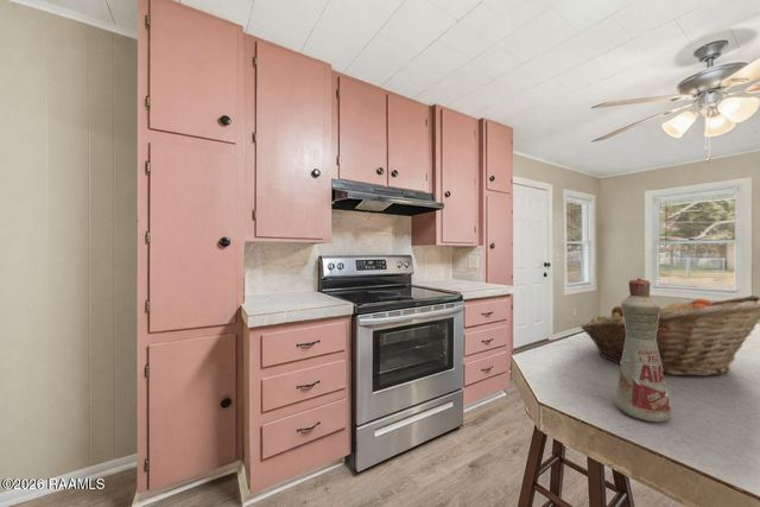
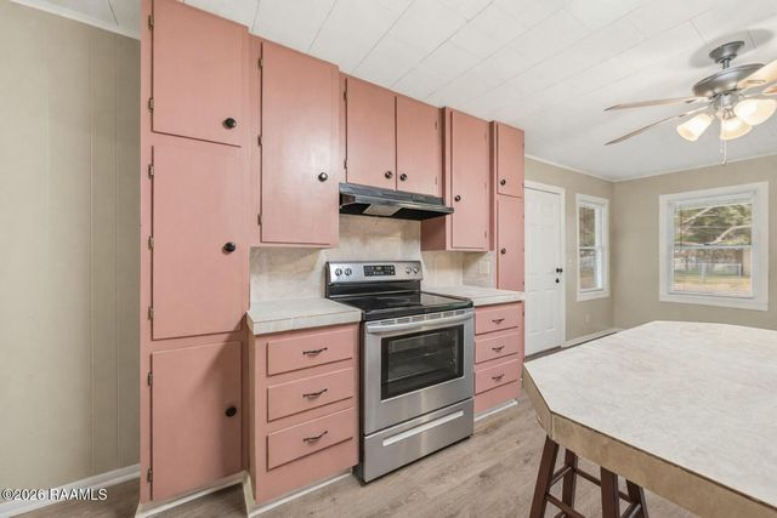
- fruit basket [580,294,760,378]
- bottle [614,277,672,424]
